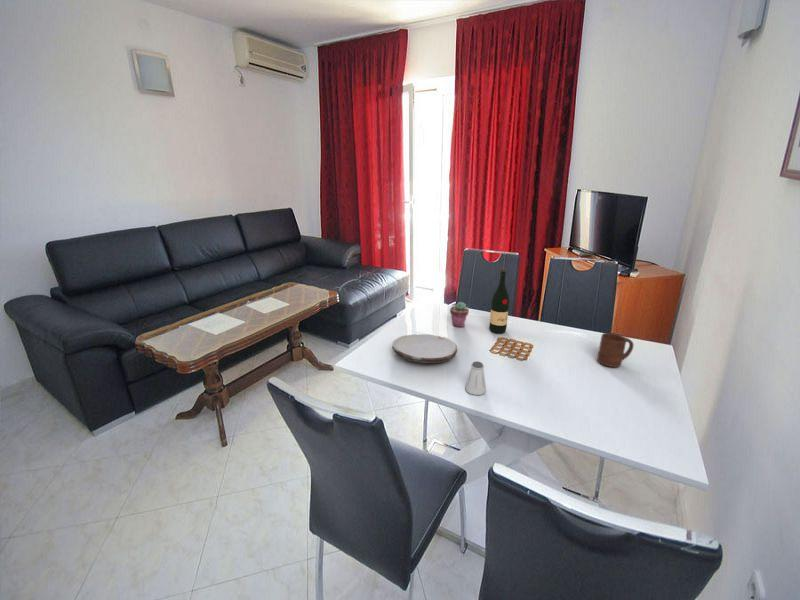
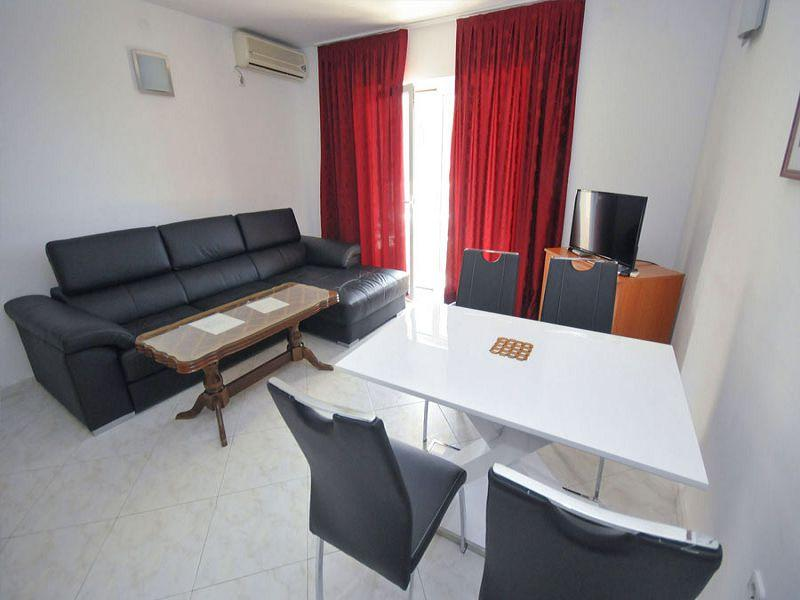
- plate [391,333,458,364]
- cup [596,332,635,368]
- saltshaker [464,360,487,396]
- potted succulent [449,301,470,328]
- wine bottle [488,268,510,334]
